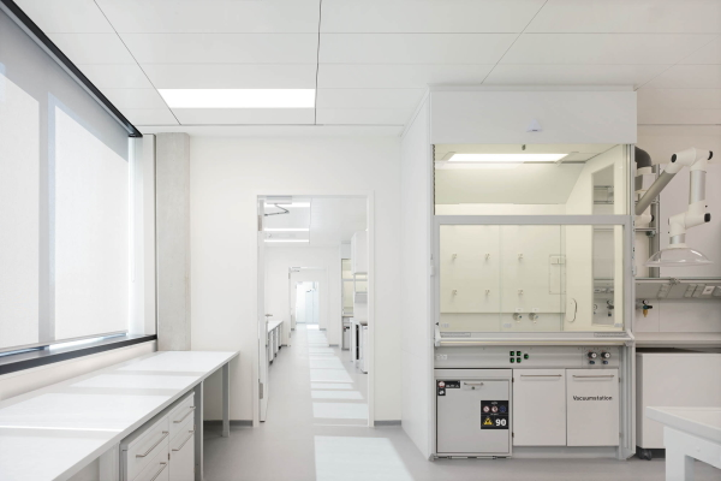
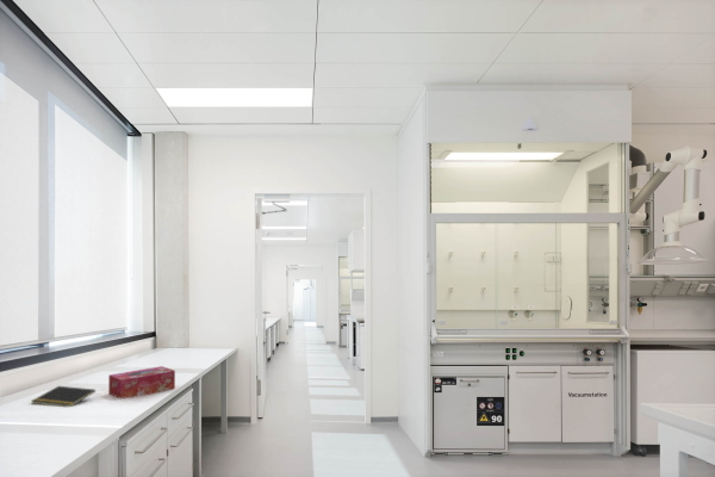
+ notepad [30,385,97,408]
+ tissue box [107,365,176,399]
